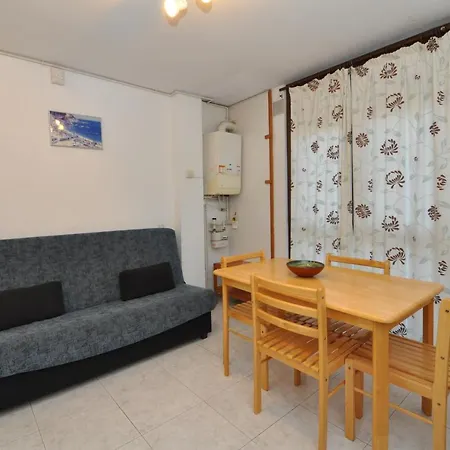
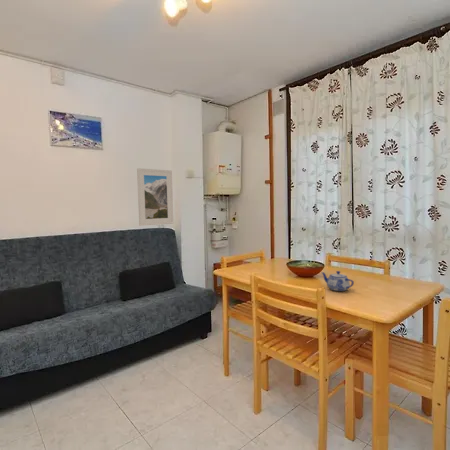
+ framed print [136,167,174,227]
+ teapot [320,270,355,292]
